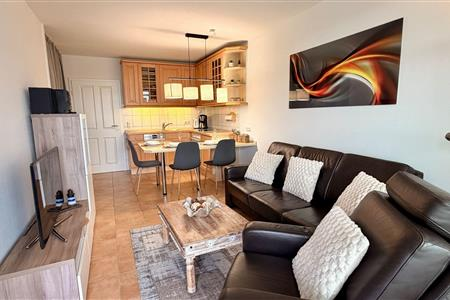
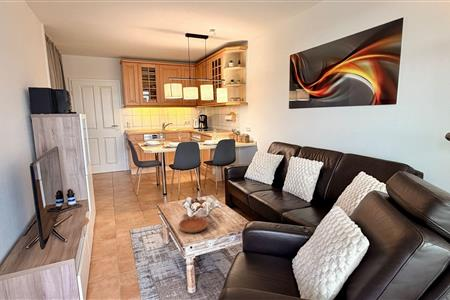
+ saucer [178,216,209,234]
